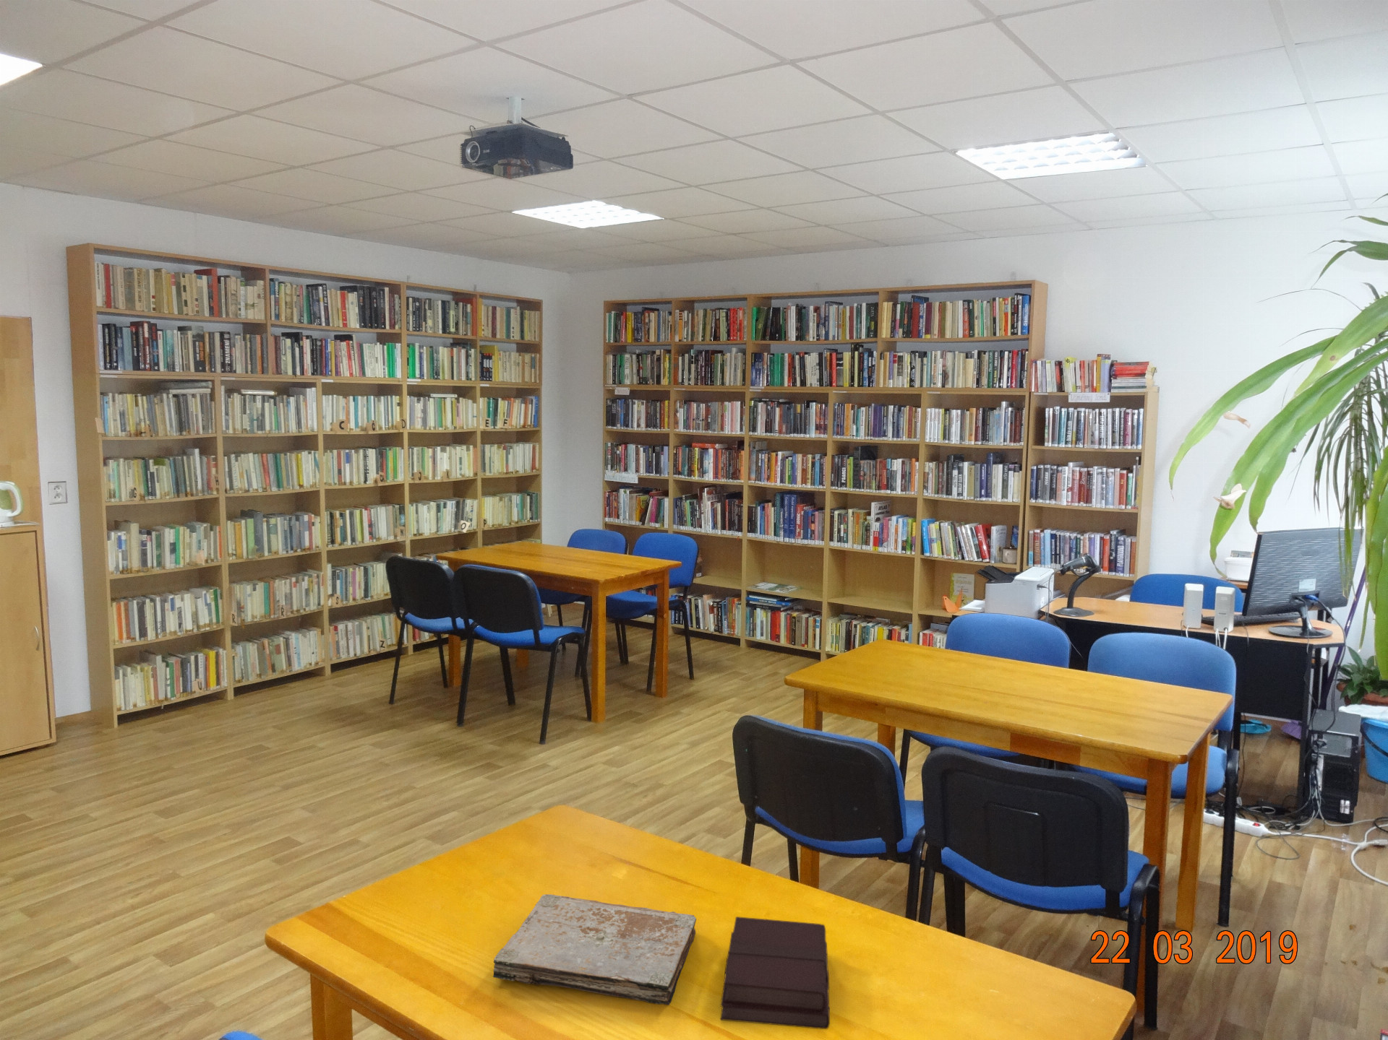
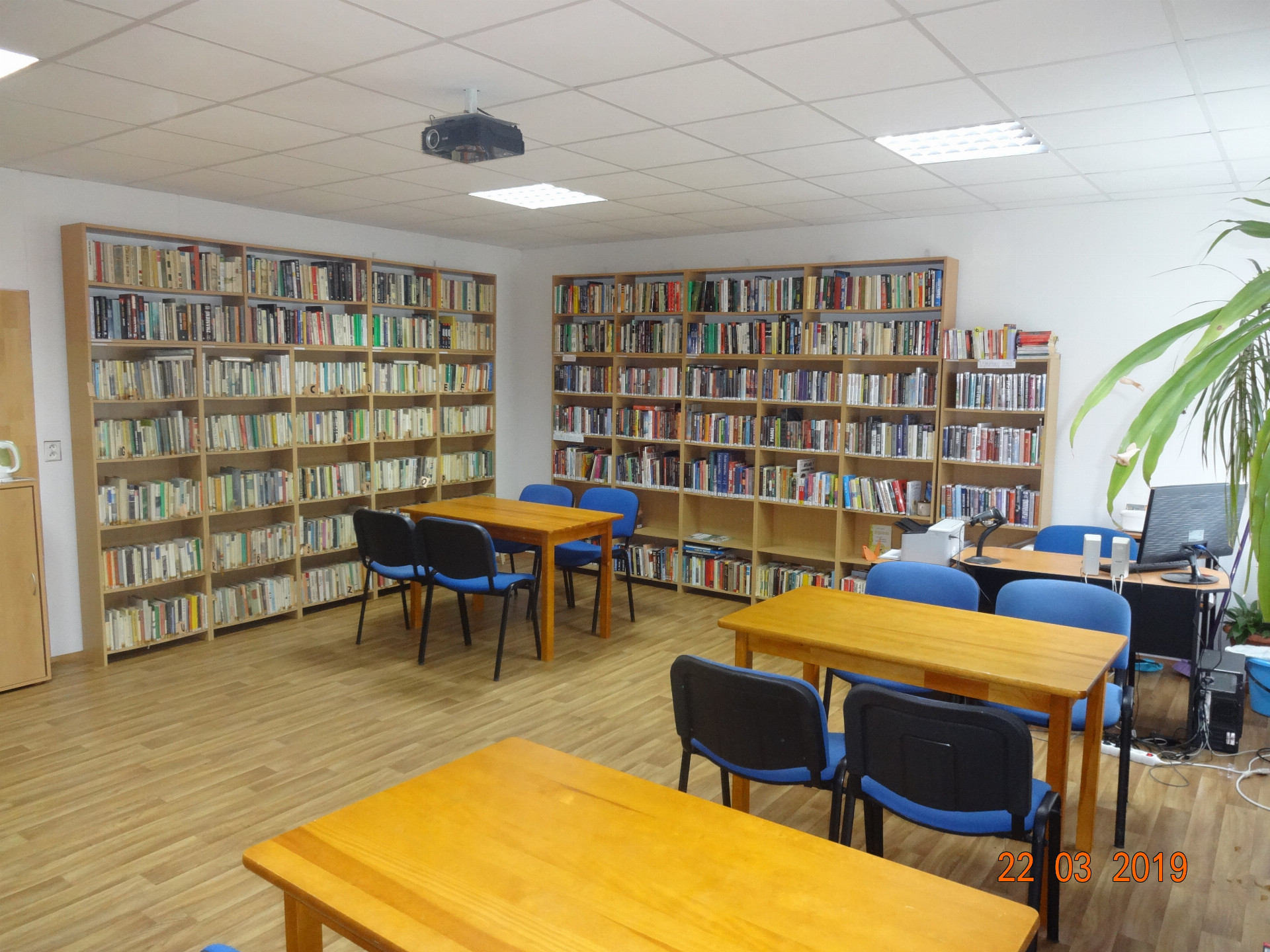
- book [492,894,697,1006]
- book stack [719,915,831,1030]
